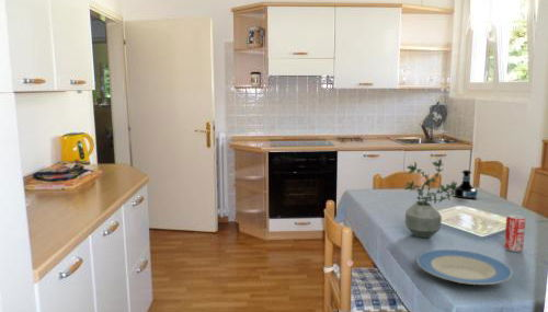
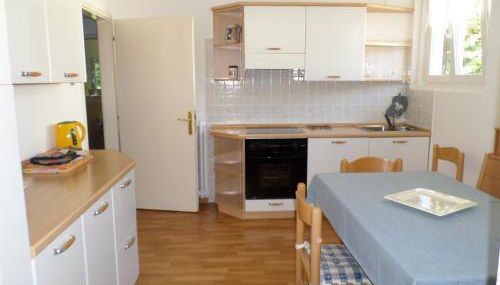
- plate [415,249,513,286]
- beverage can [503,213,526,253]
- potted plant [403,158,458,239]
- tequila bottle [454,169,479,200]
